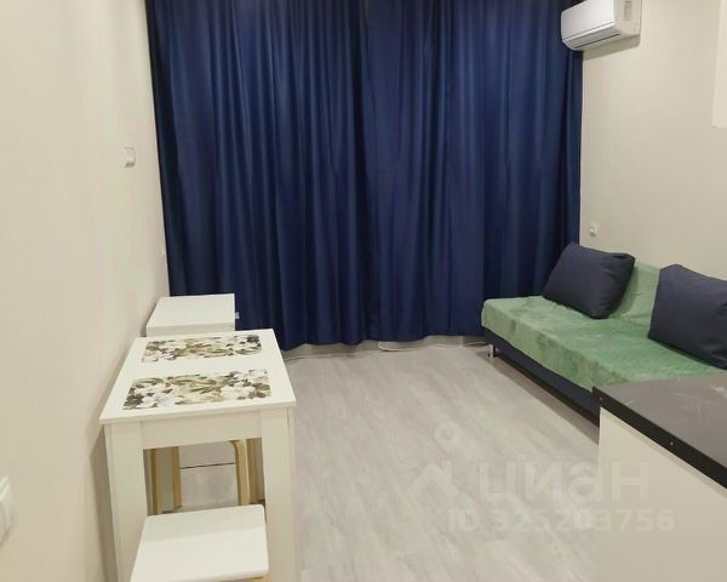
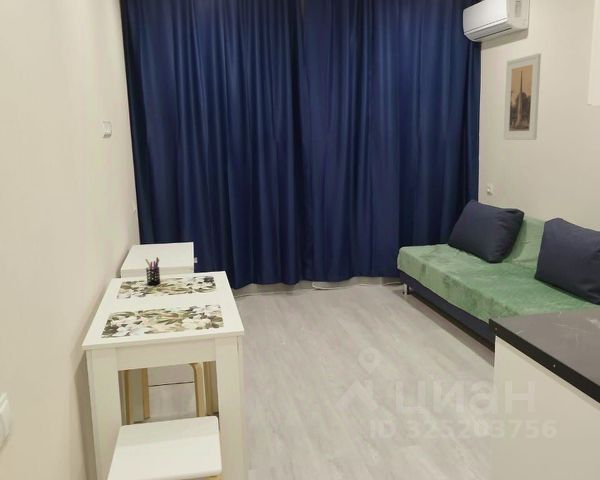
+ pen holder [144,256,162,286]
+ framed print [503,53,542,141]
